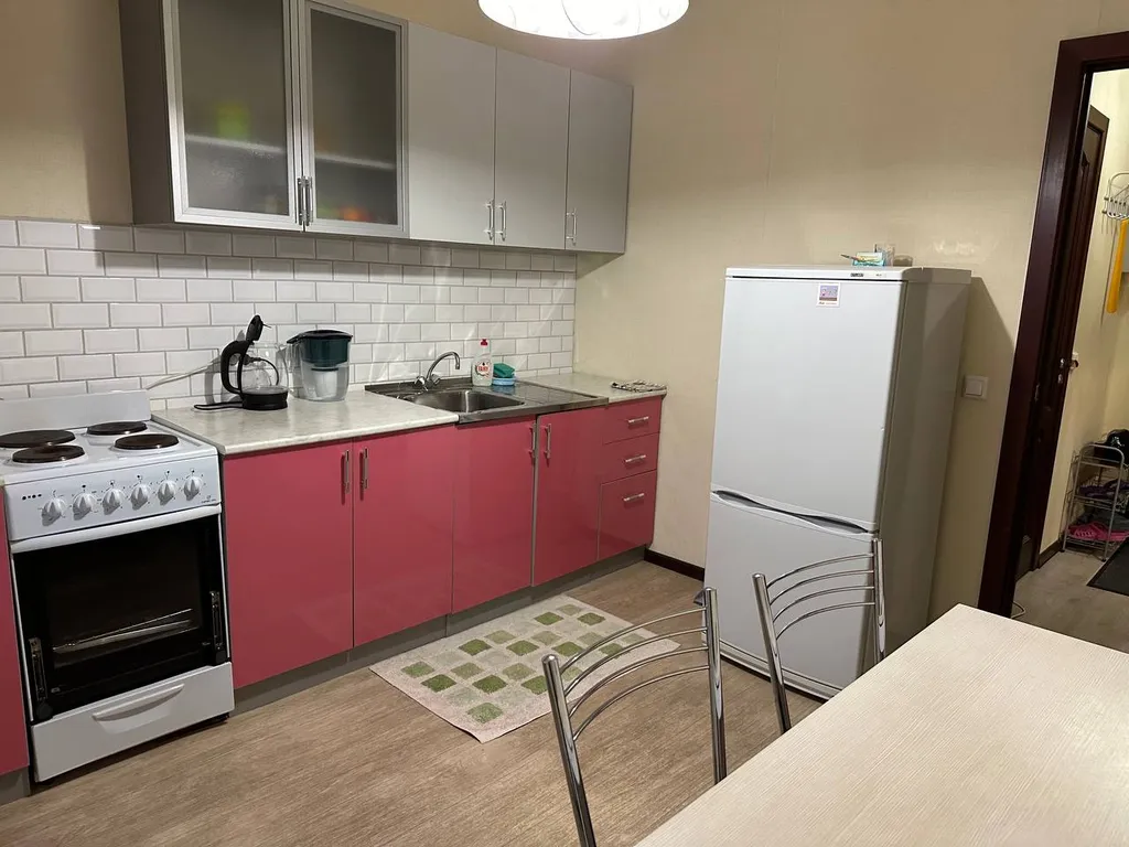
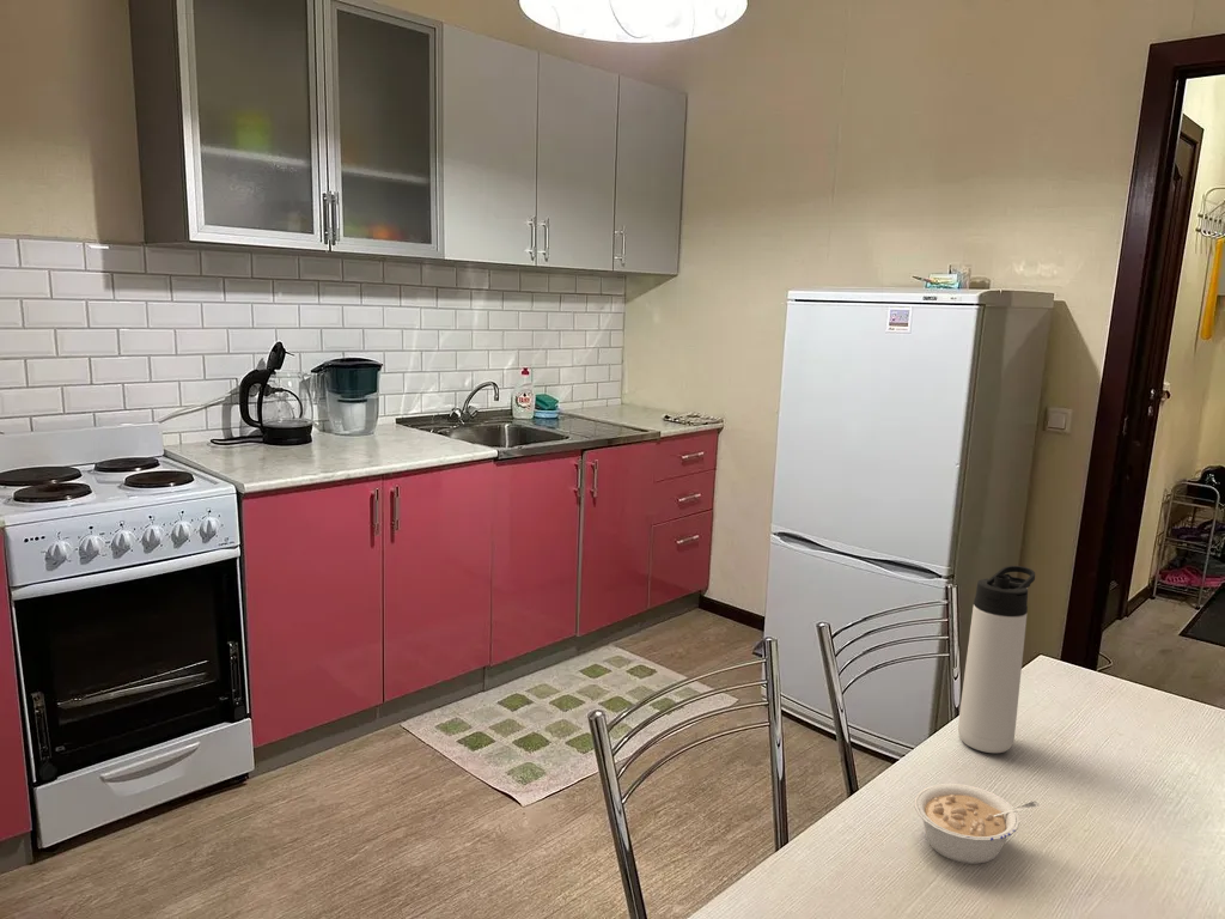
+ thermos bottle [957,565,1036,754]
+ legume [914,783,1040,865]
